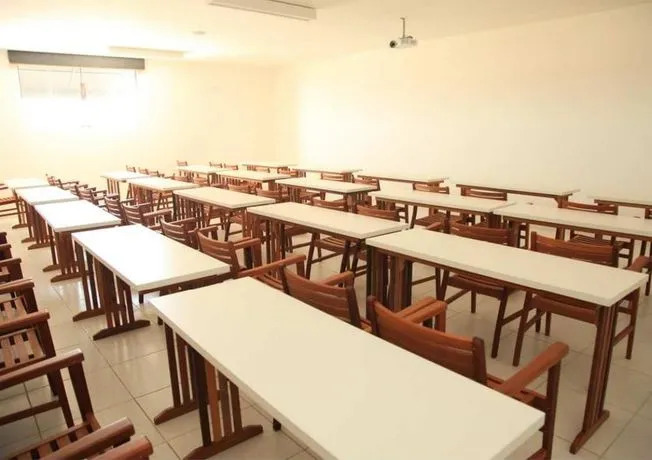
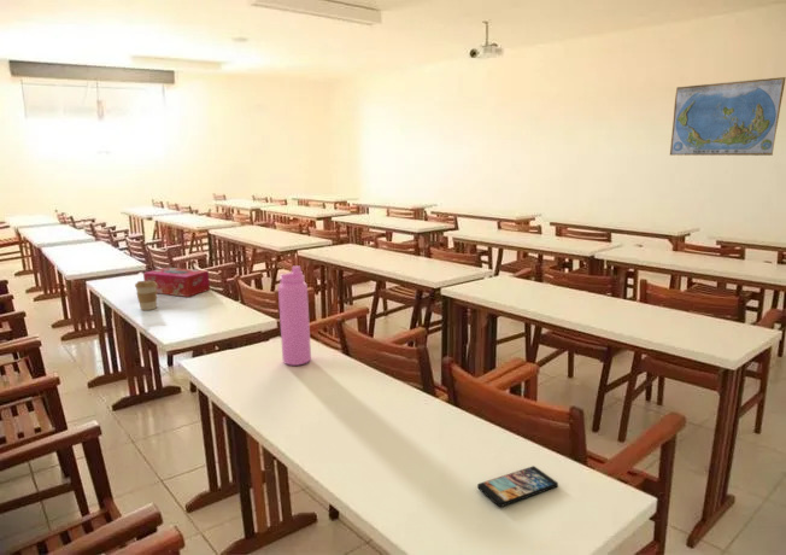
+ world map [669,76,786,157]
+ coffee cup [134,280,158,311]
+ smartphone [476,465,559,508]
+ tissue box [142,267,211,298]
+ water bottle [277,264,312,367]
